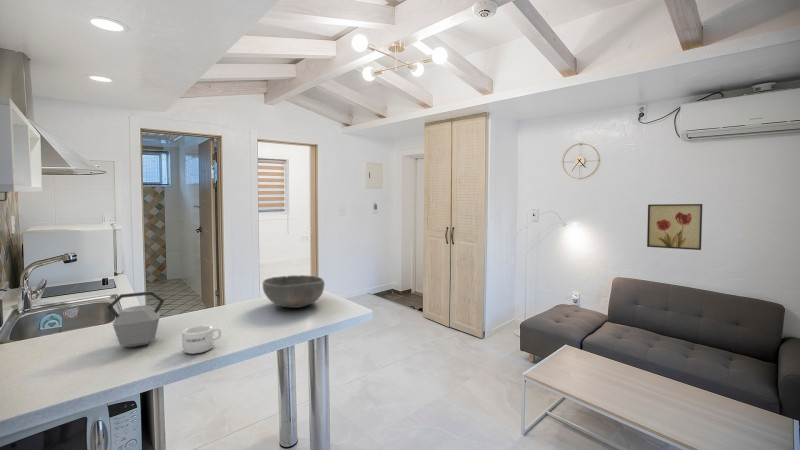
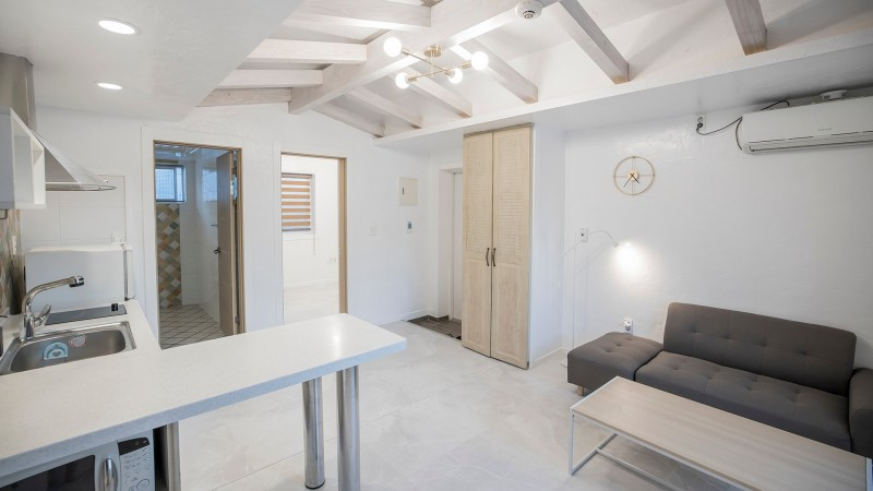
- wall art [646,203,703,251]
- mug [181,324,222,355]
- kettle [106,290,166,348]
- bowl [262,274,326,309]
